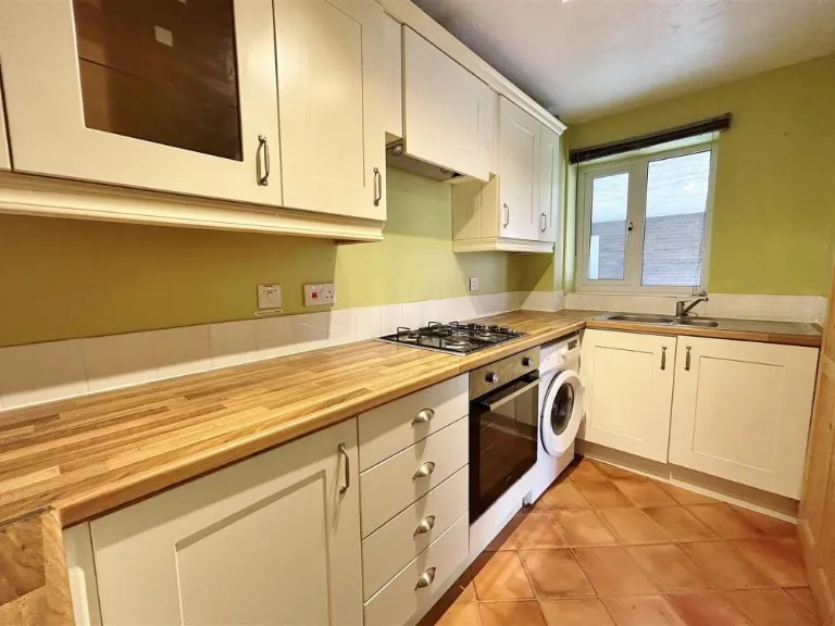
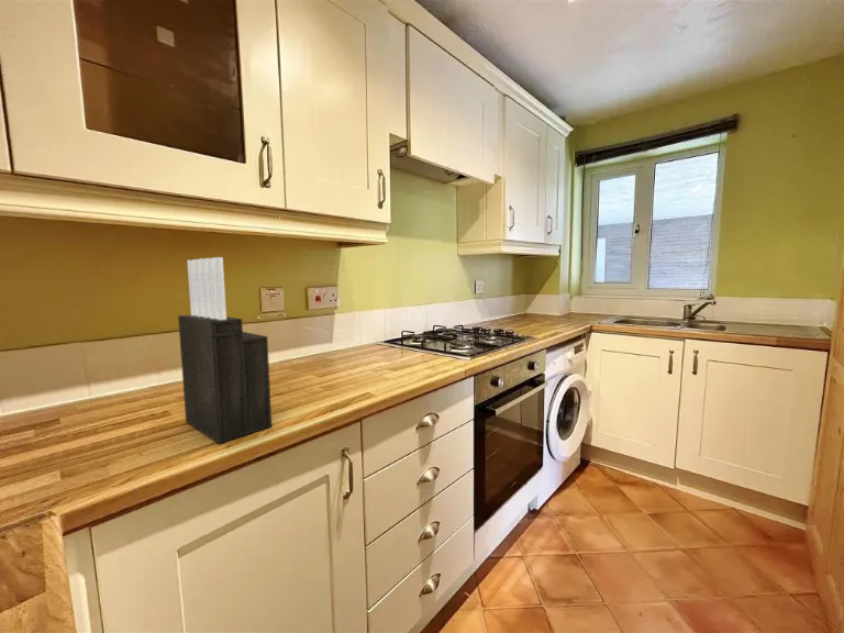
+ knife block [177,256,273,445]
